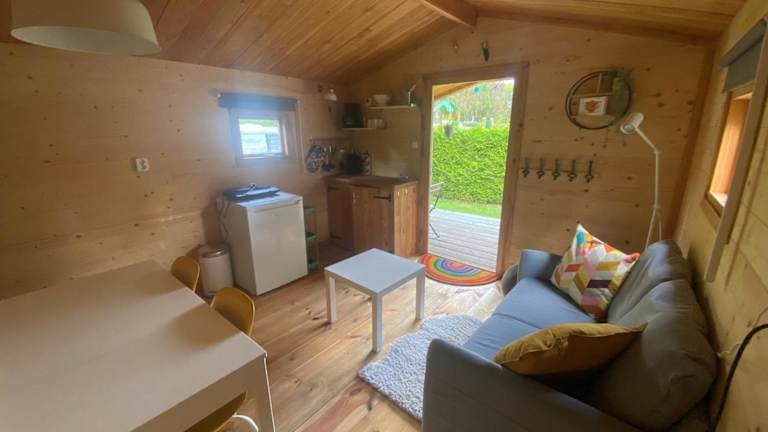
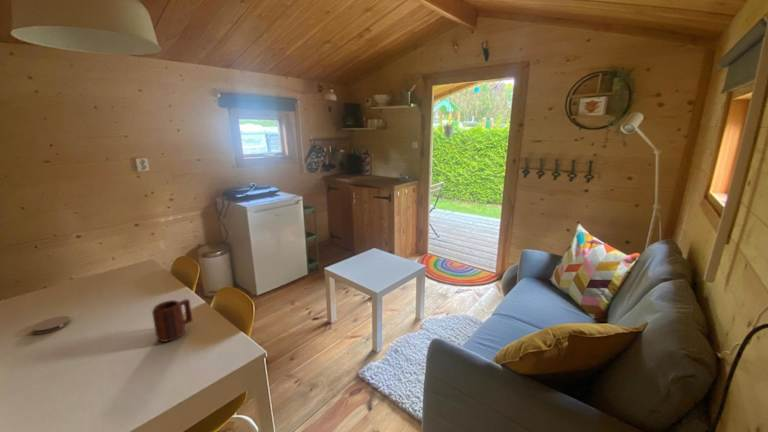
+ mug [151,298,194,343]
+ coaster [31,315,72,335]
